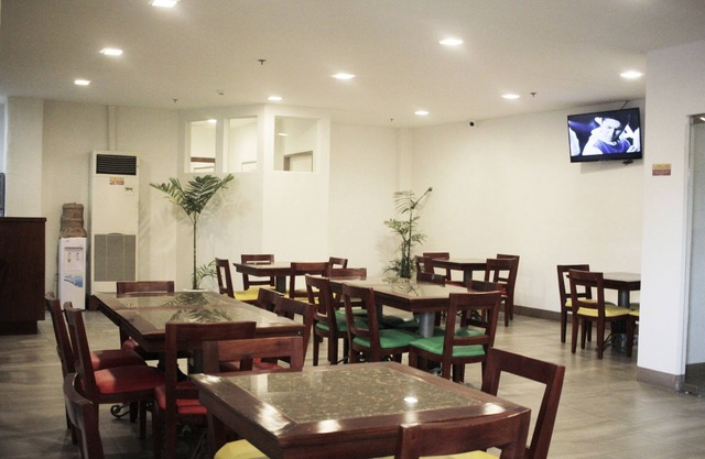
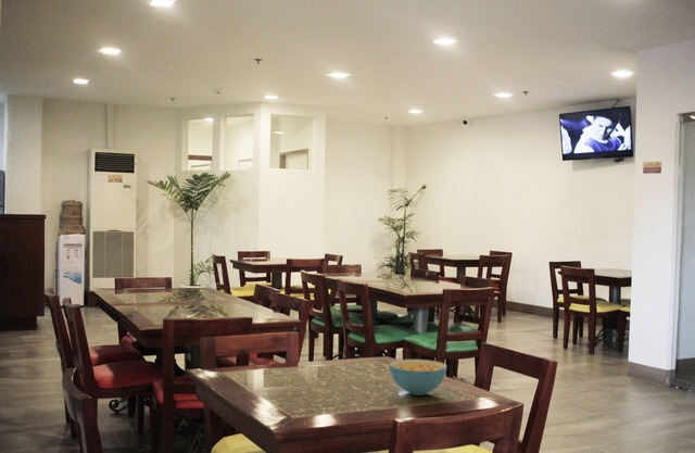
+ cereal bowl [388,358,448,397]
